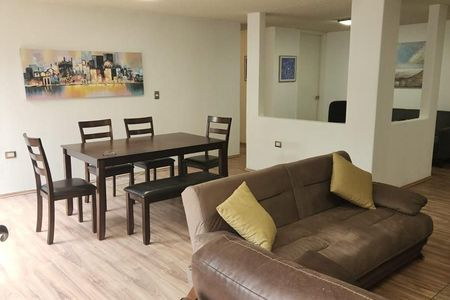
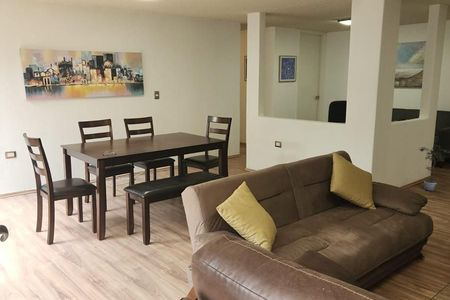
+ potted plant [417,143,450,192]
